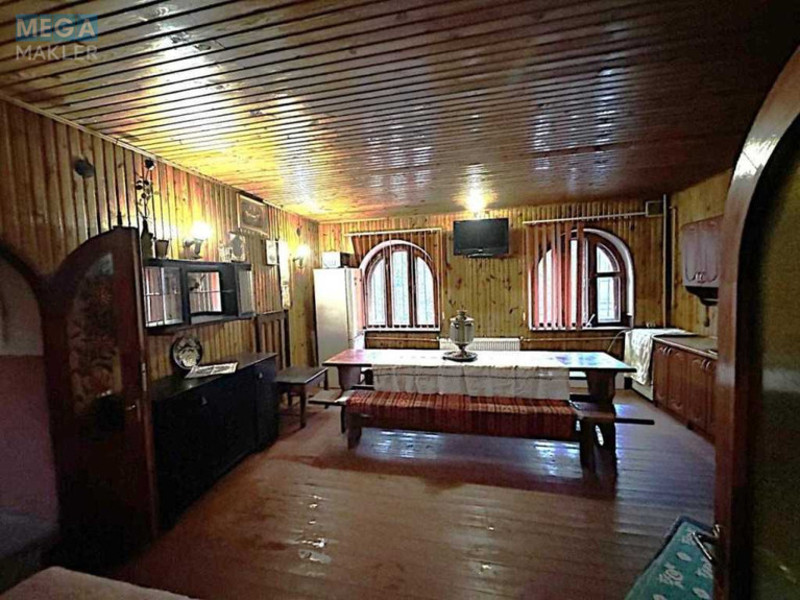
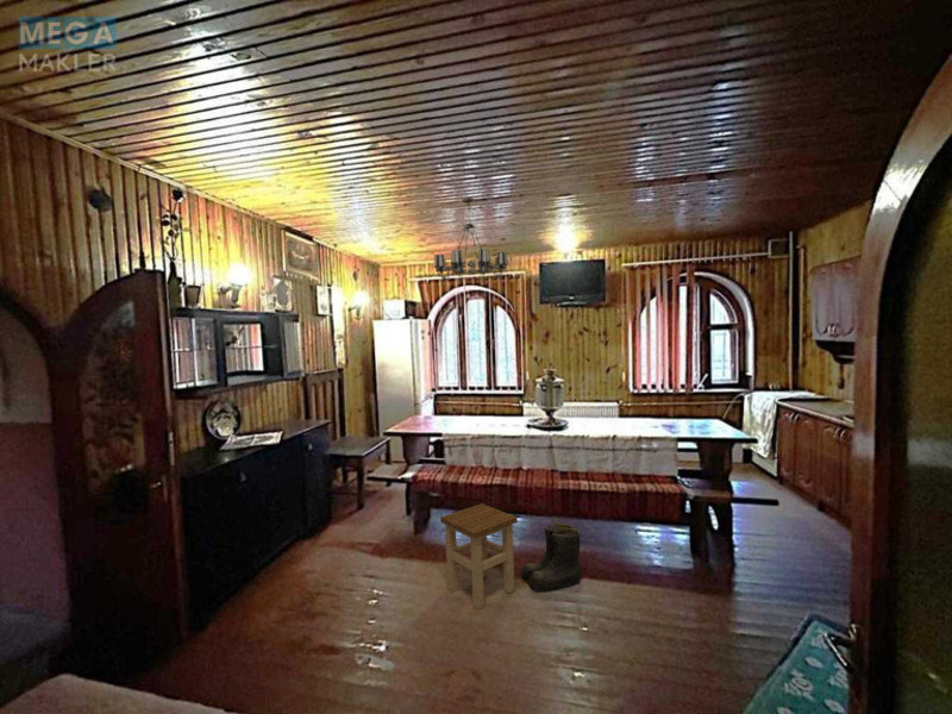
+ stool [439,502,519,610]
+ boots [520,522,582,593]
+ chandelier [433,196,509,282]
